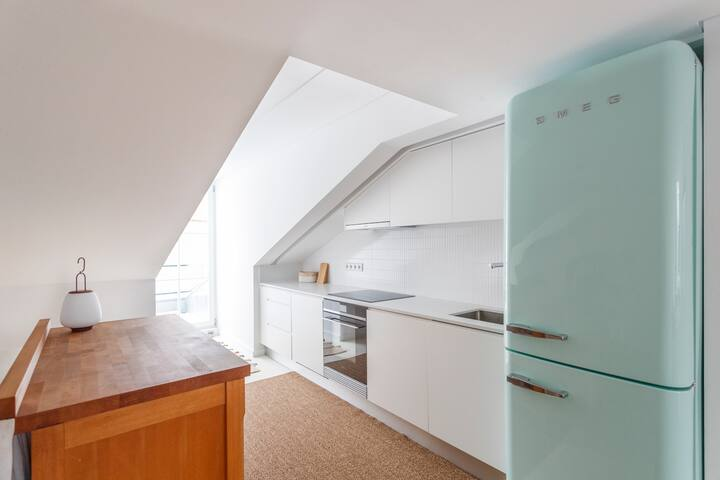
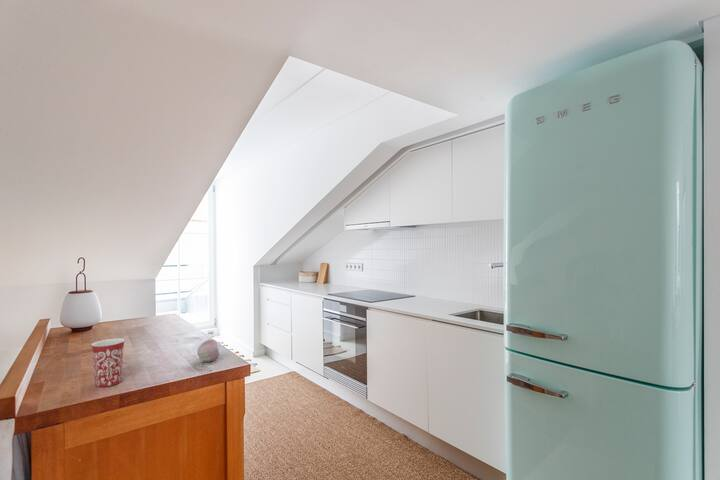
+ mug [91,338,126,388]
+ apple [196,339,220,363]
